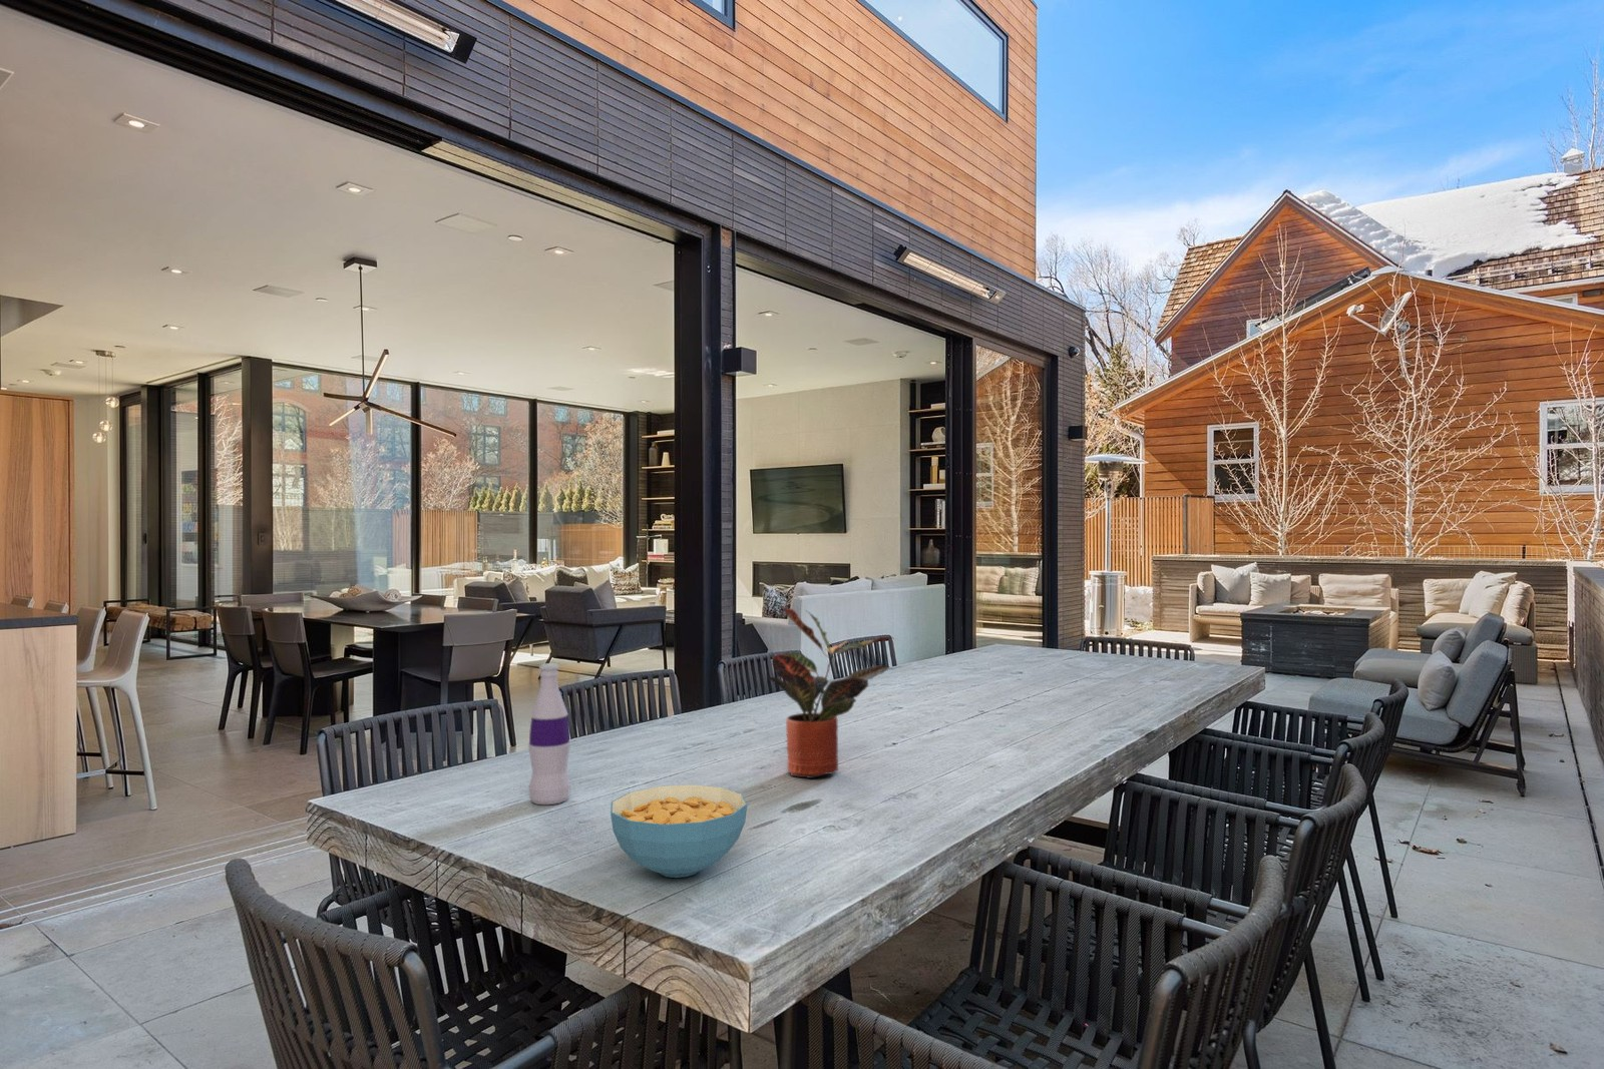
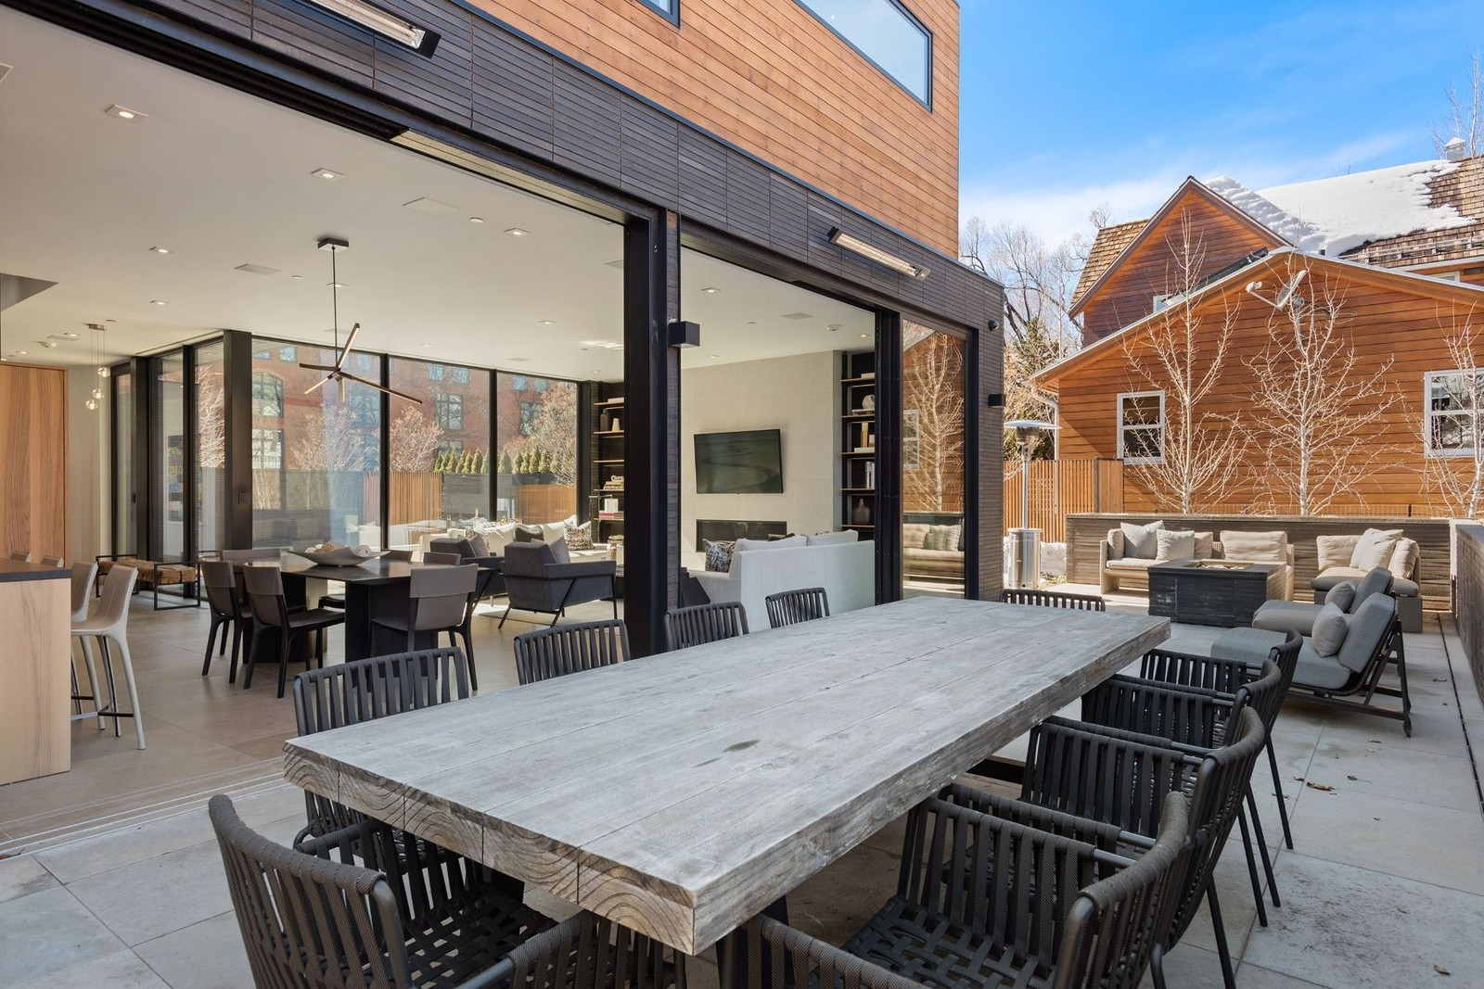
- bottle [528,662,572,805]
- potted plant [766,605,896,779]
- cereal bowl [610,784,748,878]
